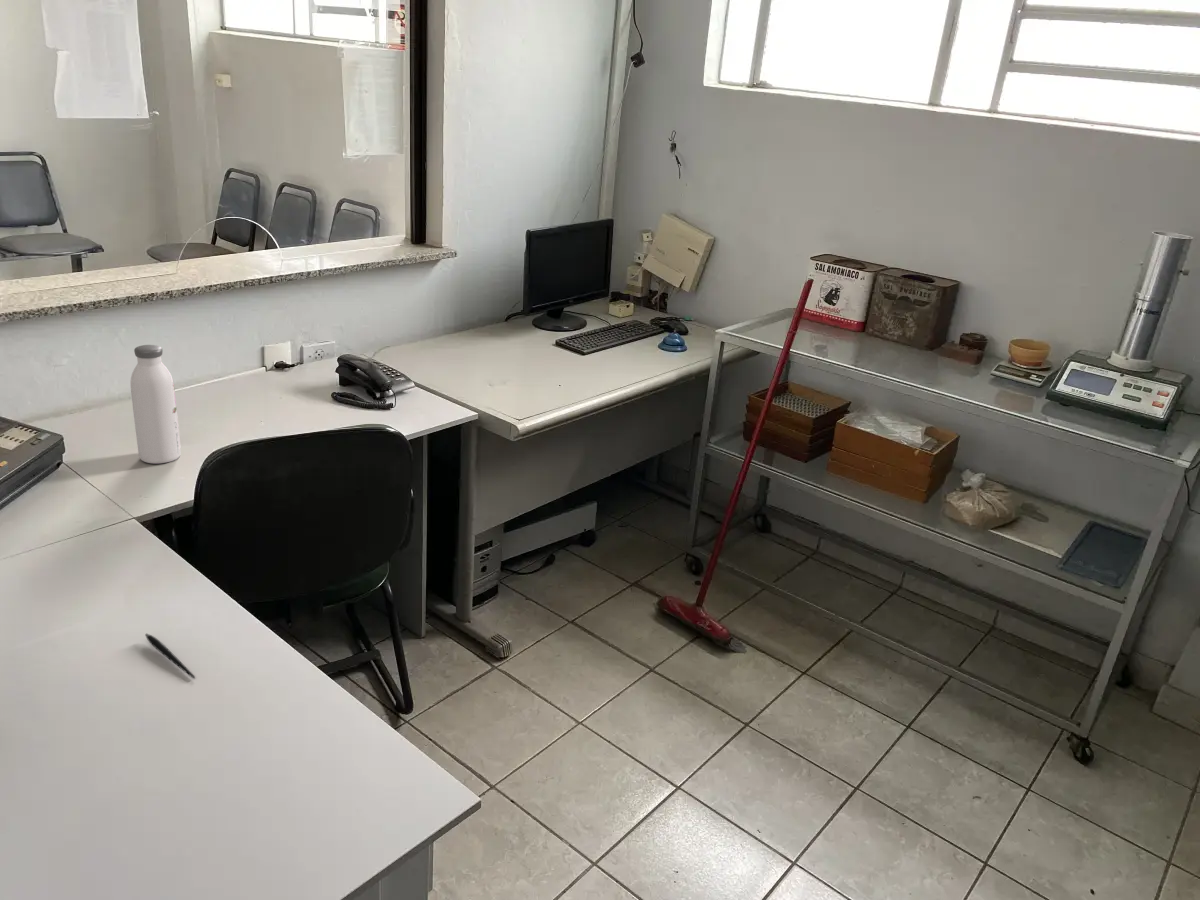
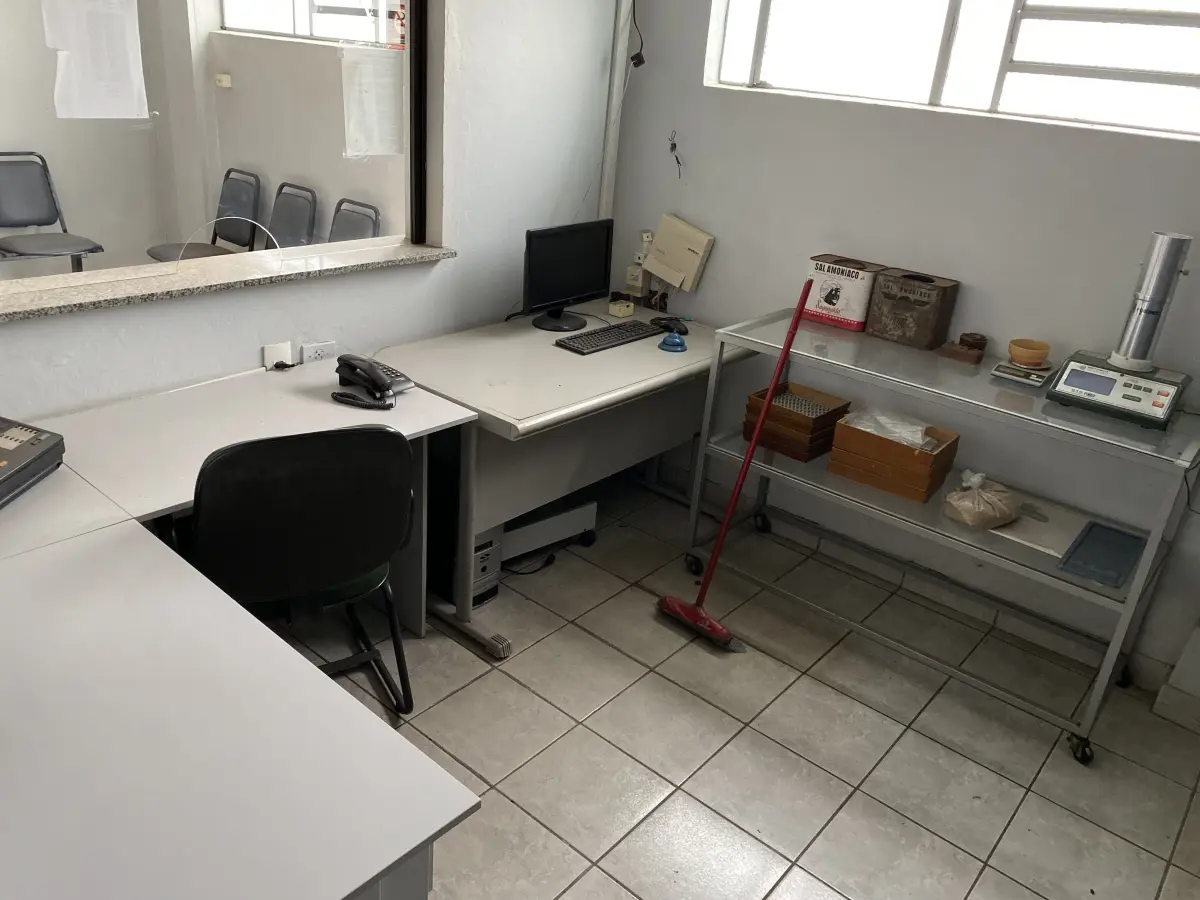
- pen [144,633,196,679]
- water bottle [130,344,182,464]
